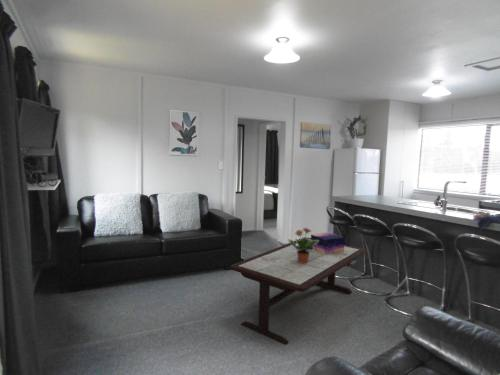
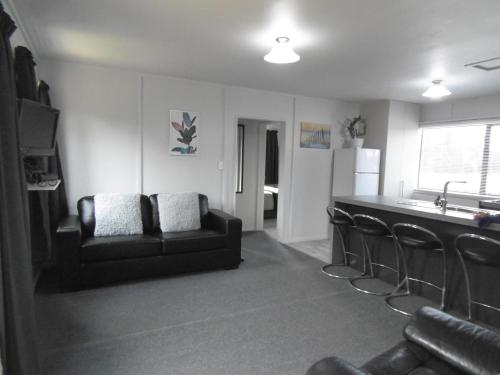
- decorative box [310,231,346,254]
- potted plant [286,227,319,264]
- coffee table [230,237,367,346]
